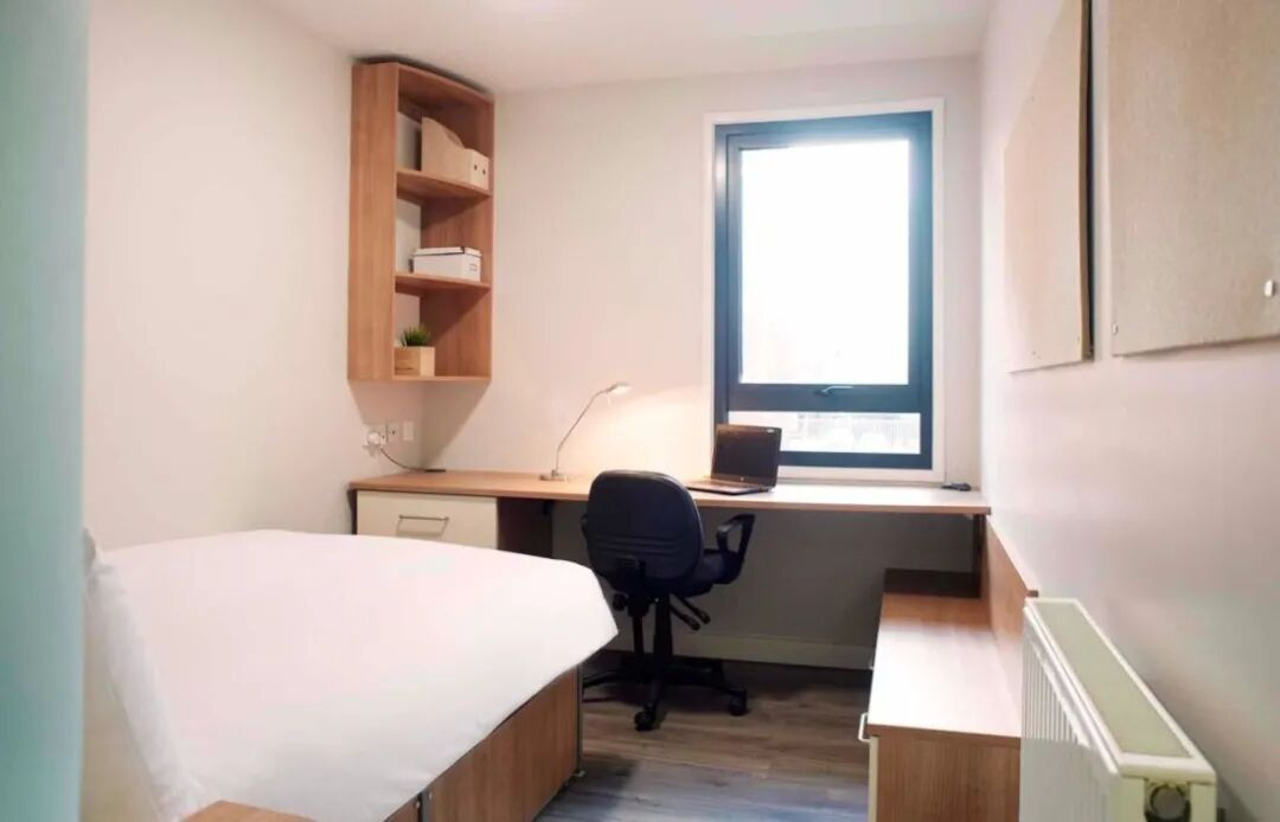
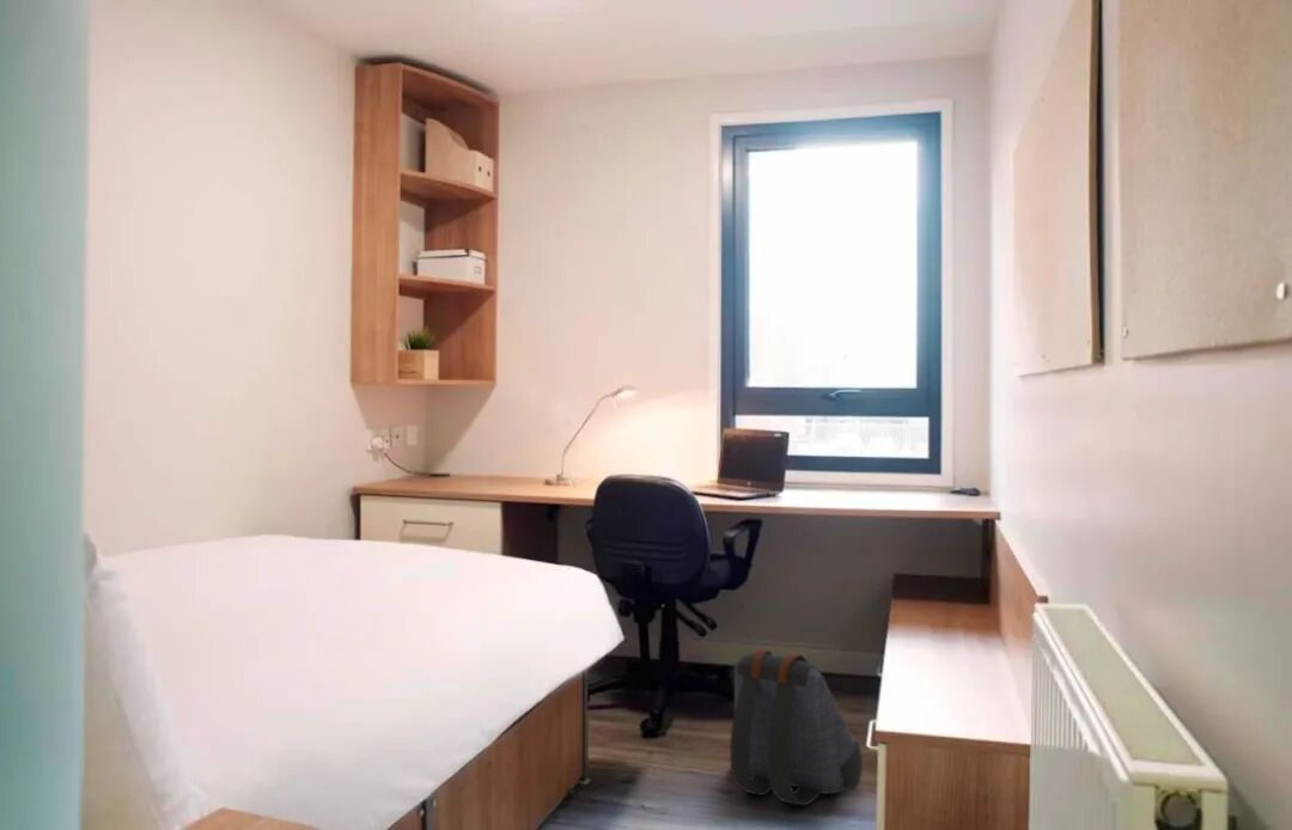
+ backpack [729,647,864,806]
